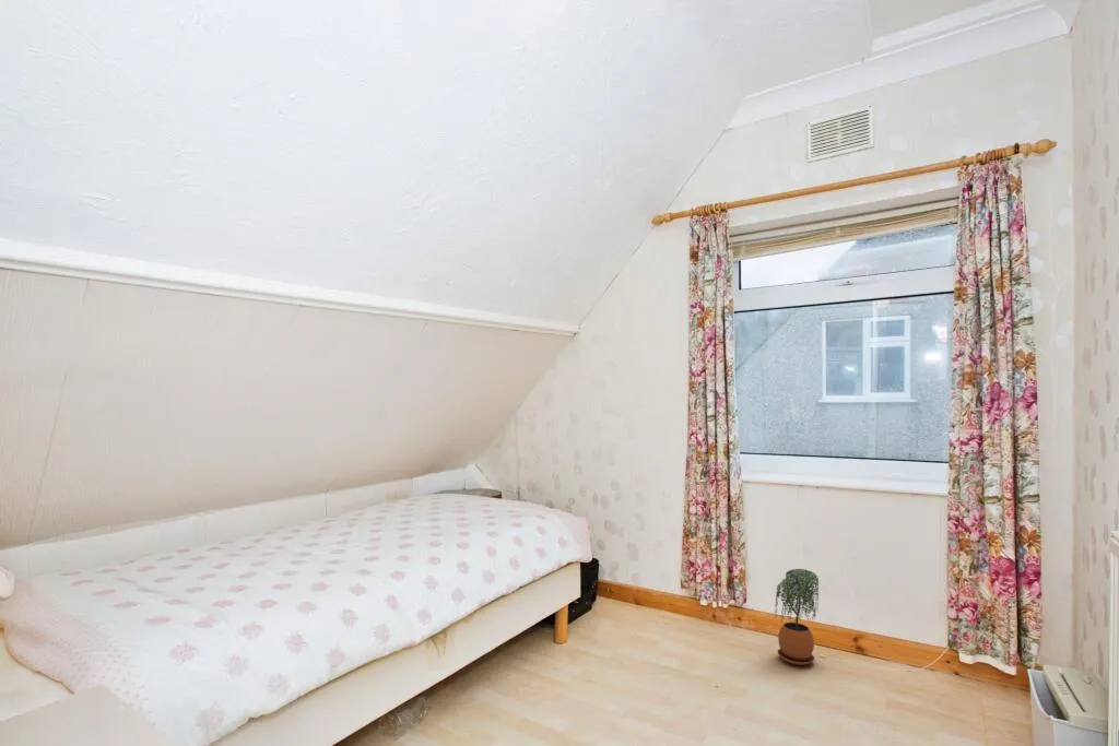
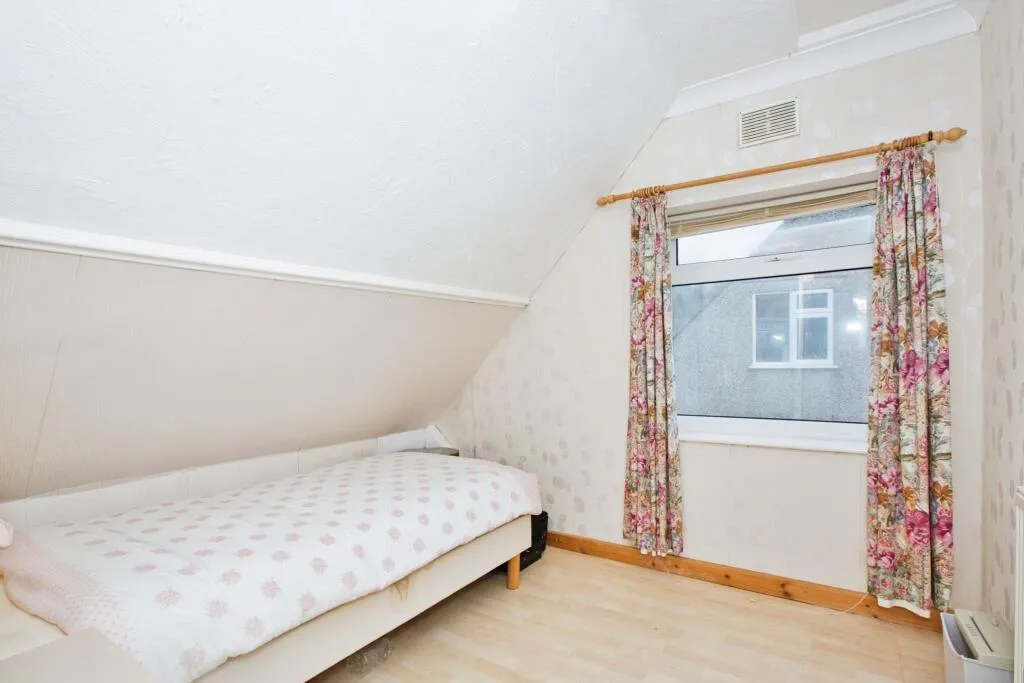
- potted plant [774,568,820,666]
